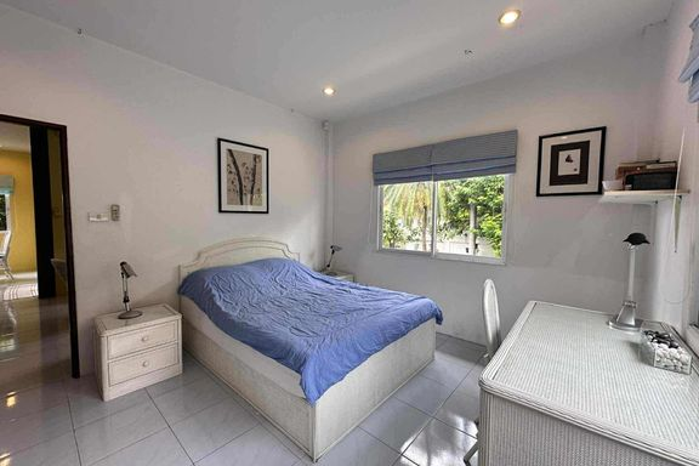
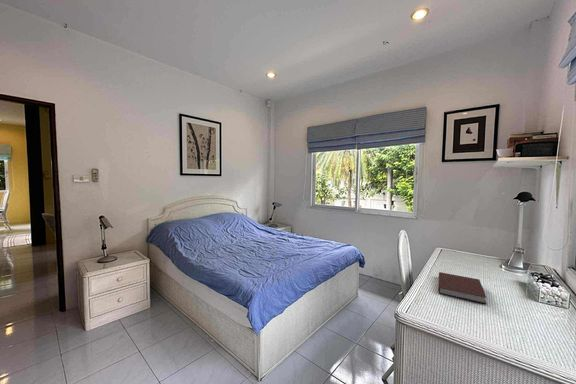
+ notebook [437,271,488,305]
